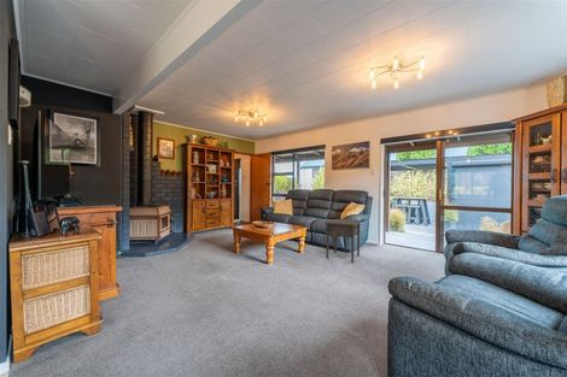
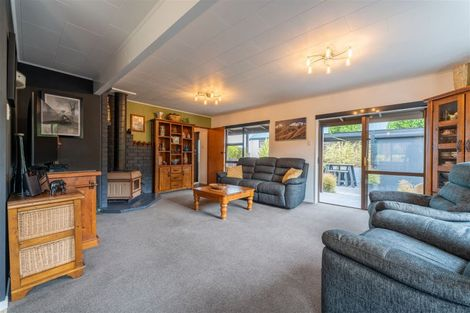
- nightstand [323,218,362,264]
